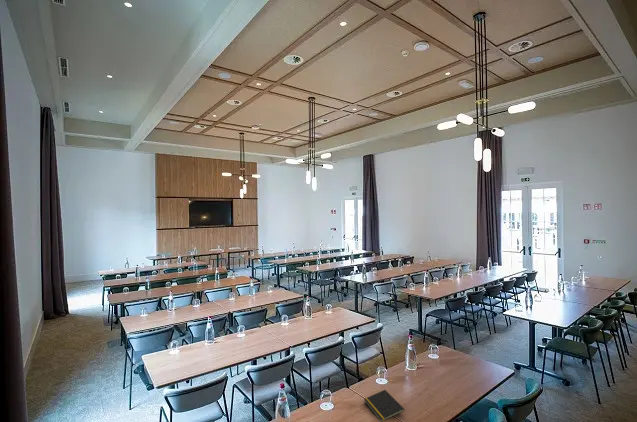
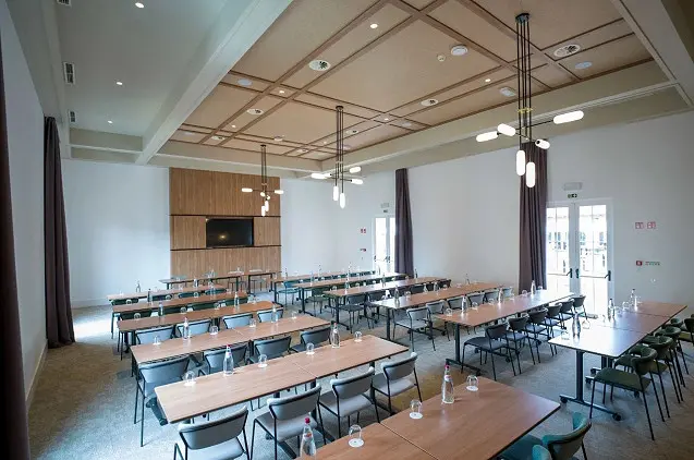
- notepad [363,389,406,422]
